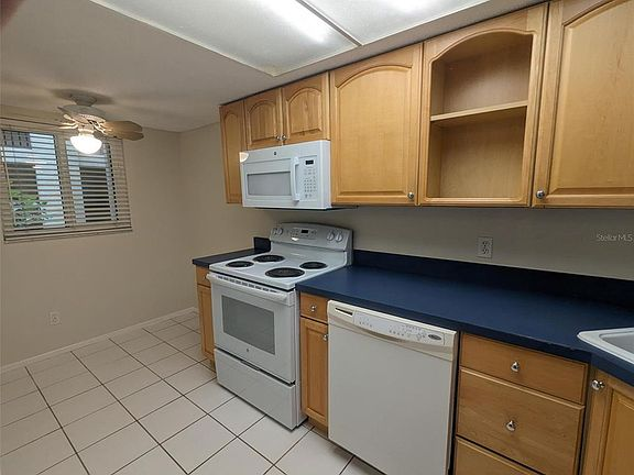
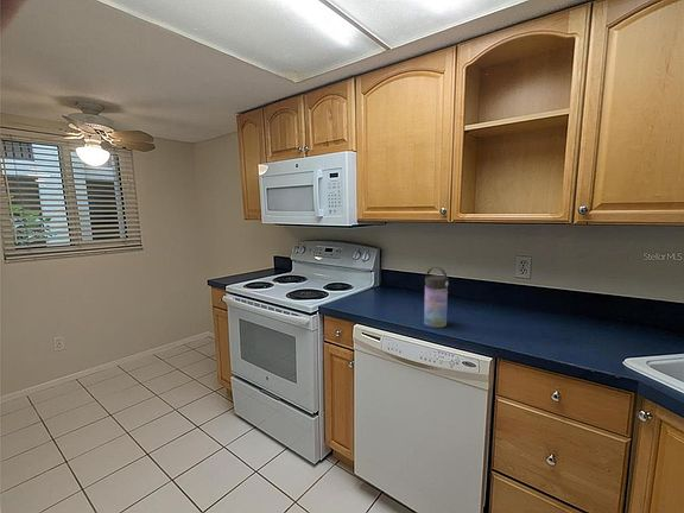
+ water bottle [423,266,449,329]
